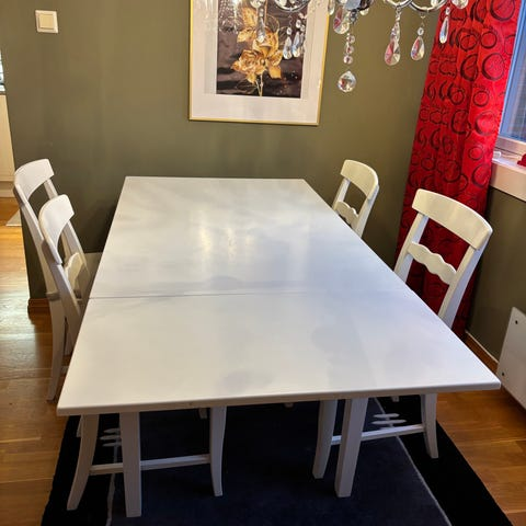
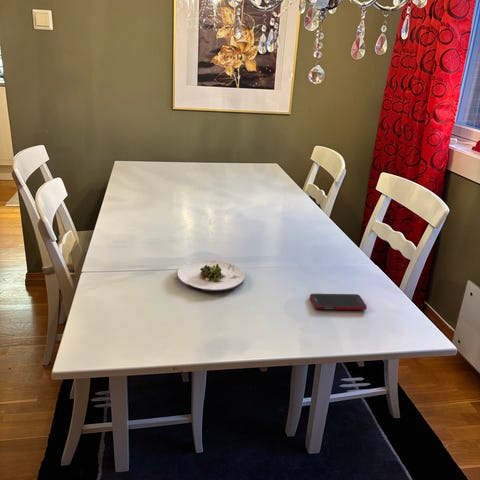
+ salad plate [176,259,246,292]
+ cell phone [309,293,368,311]
